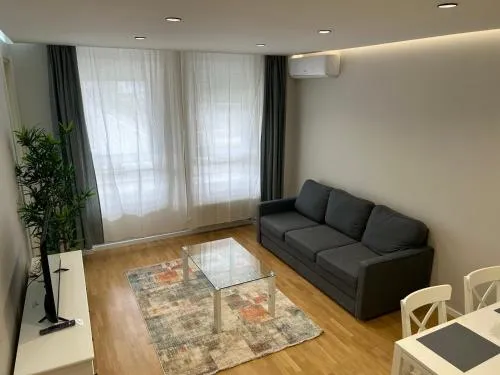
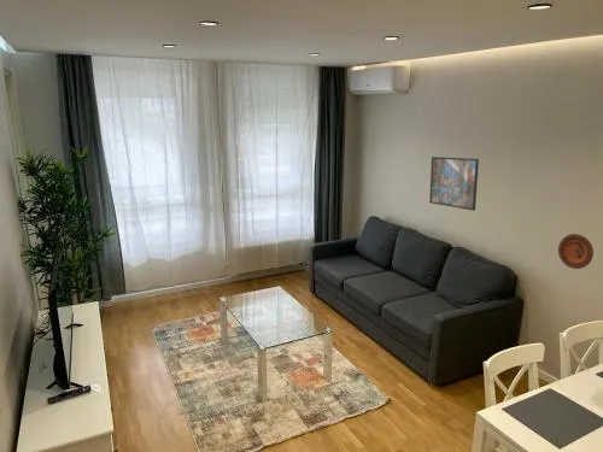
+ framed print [428,155,480,212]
+ decorative plate [557,233,595,270]
